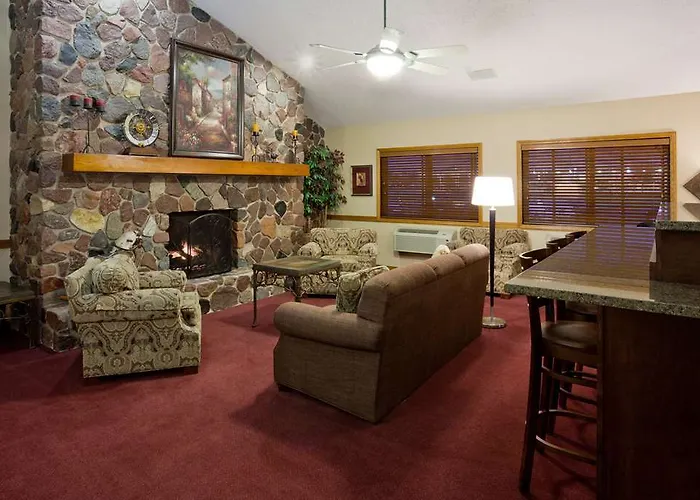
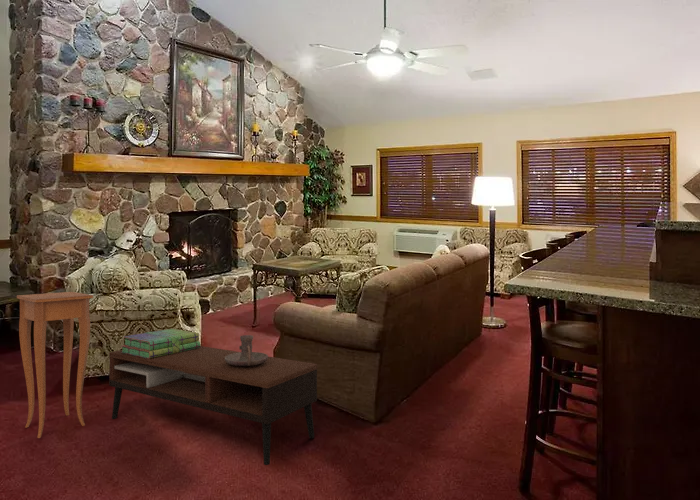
+ stack of books [121,328,201,359]
+ coffee table [108,345,318,466]
+ side table [16,291,94,439]
+ candle holder [225,334,269,366]
